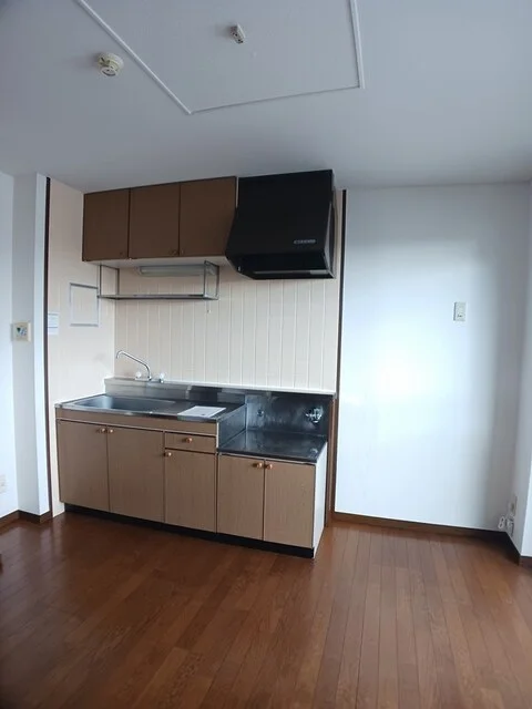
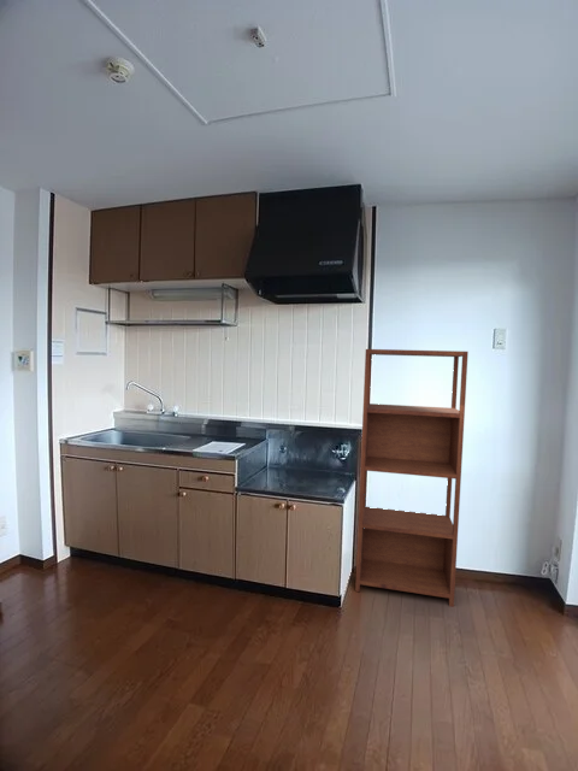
+ shelving unit [354,348,470,608]
